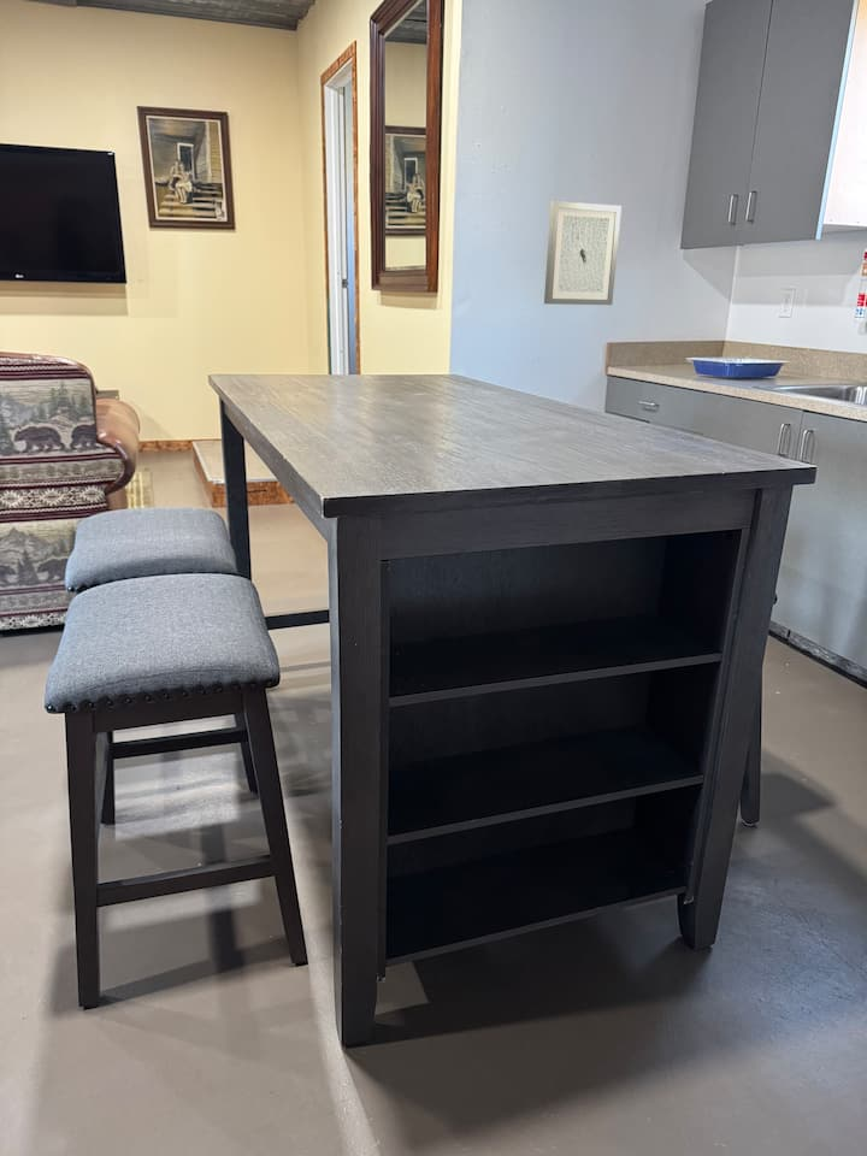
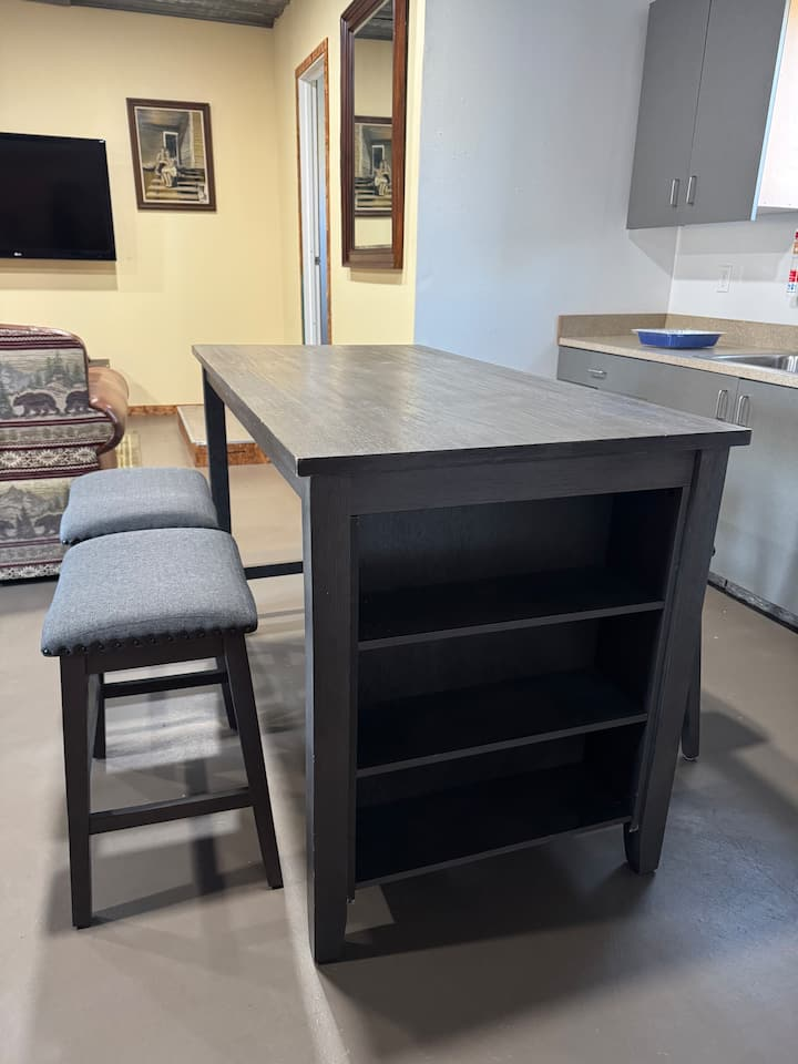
- wall art [543,200,623,306]
